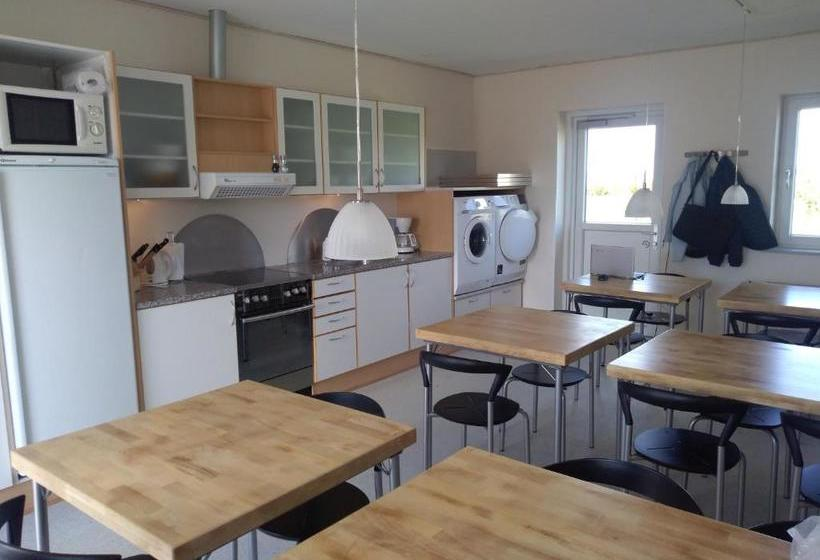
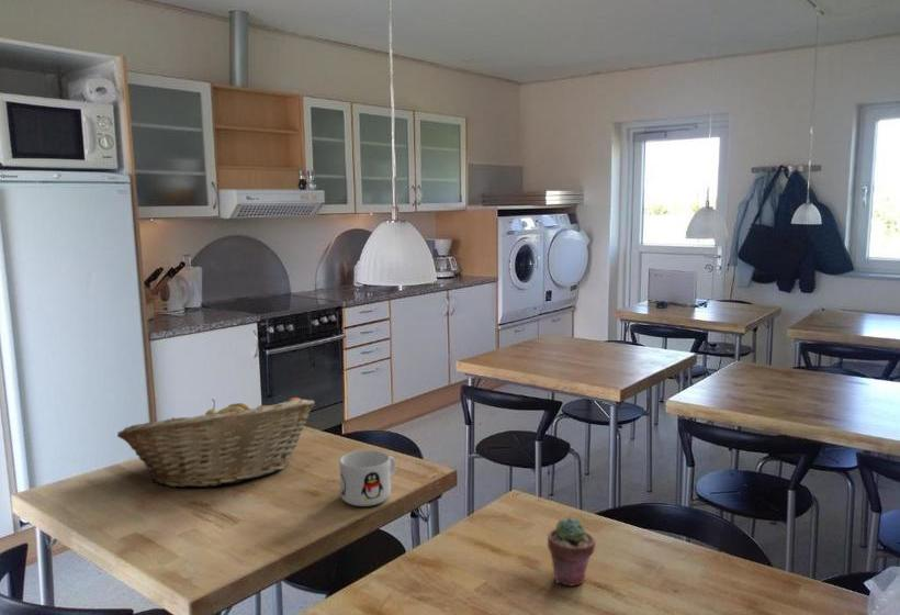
+ fruit basket [116,396,316,489]
+ potted succulent [547,516,596,588]
+ mug [338,449,397,507]
